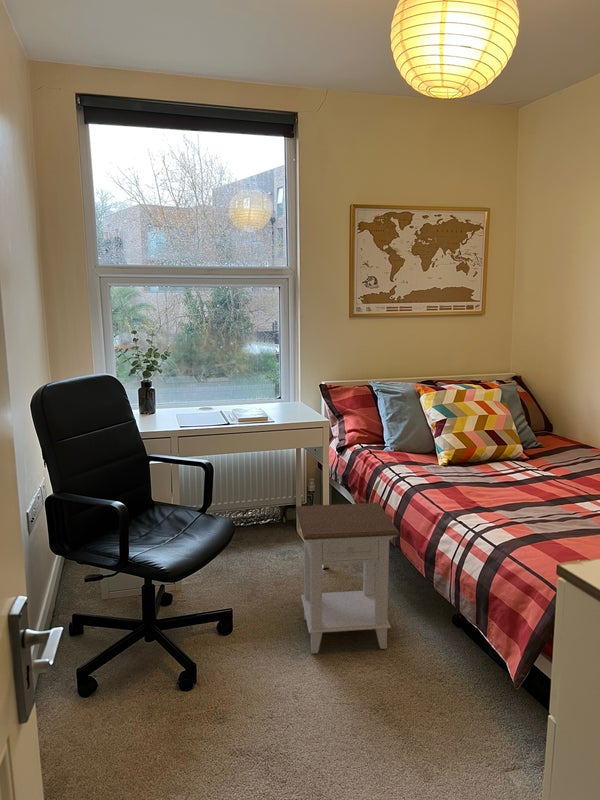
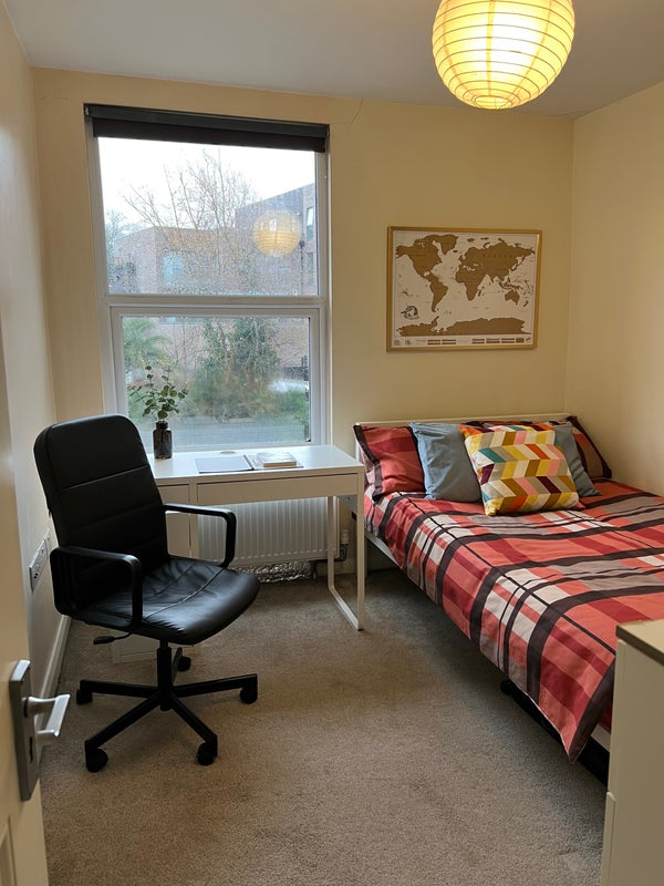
- nightstand [295,502,401,654]
